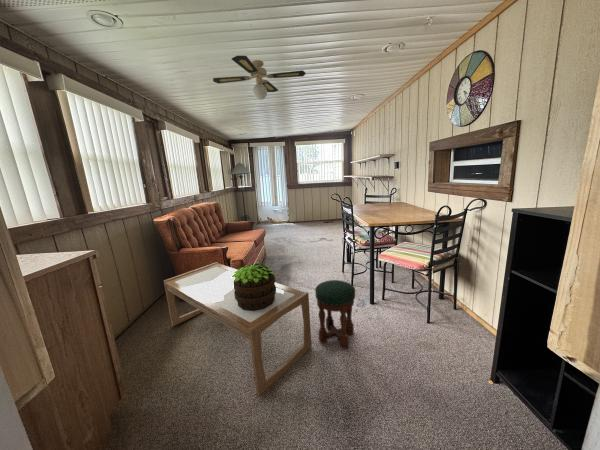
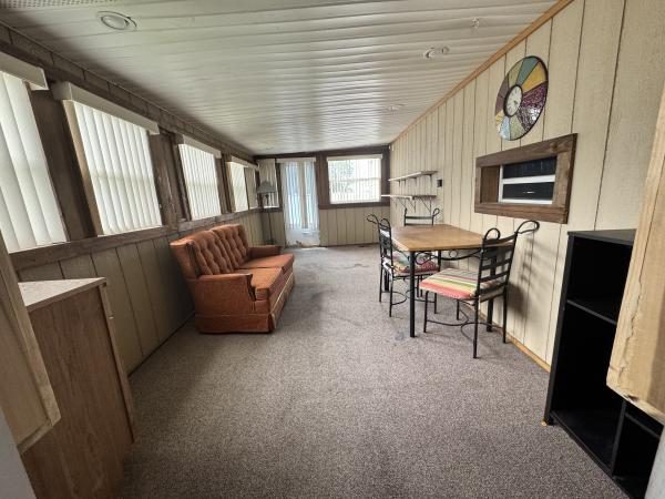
- coffee table [163,261,312,397]
- ceiling fan [212,55,307,101]
- potted plant [231,263,276,311]
- stool [314,279,356,350]
